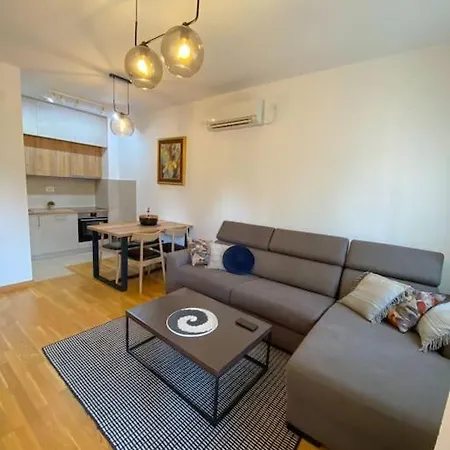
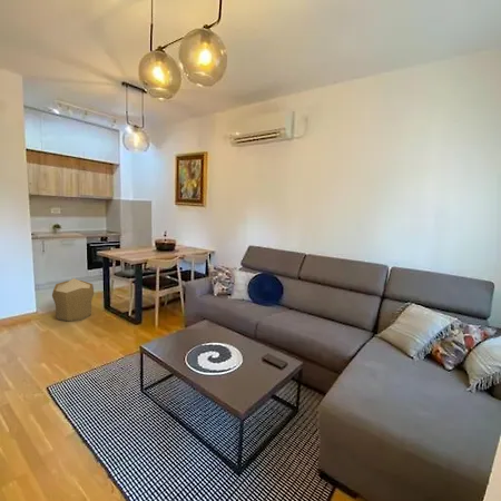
+ pouf [51,277,95,322]
